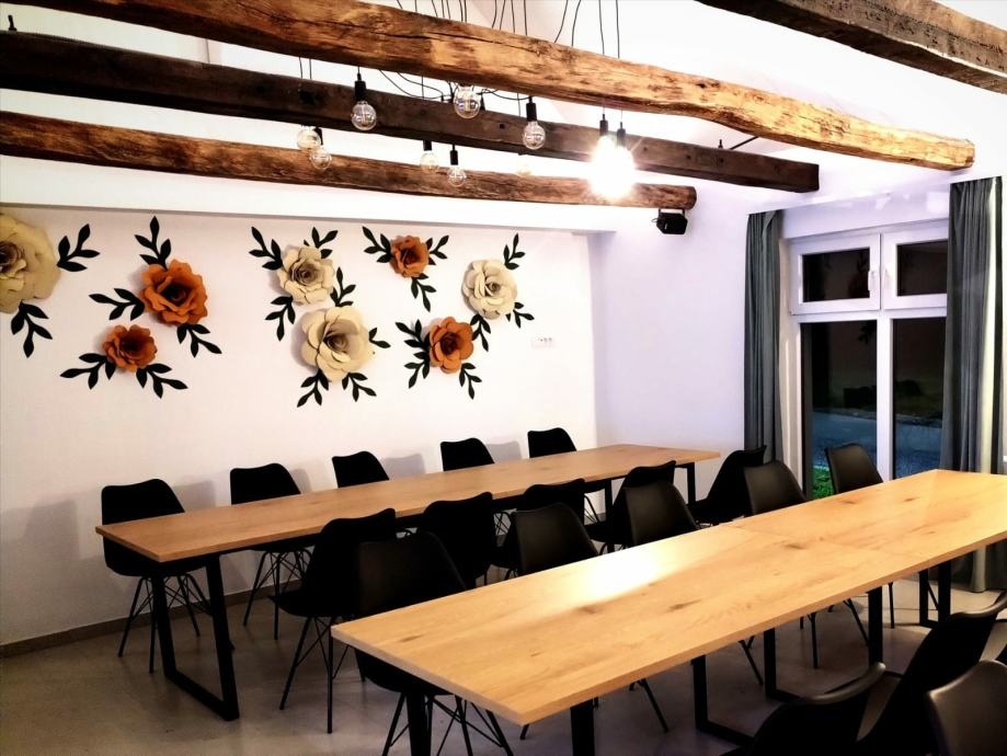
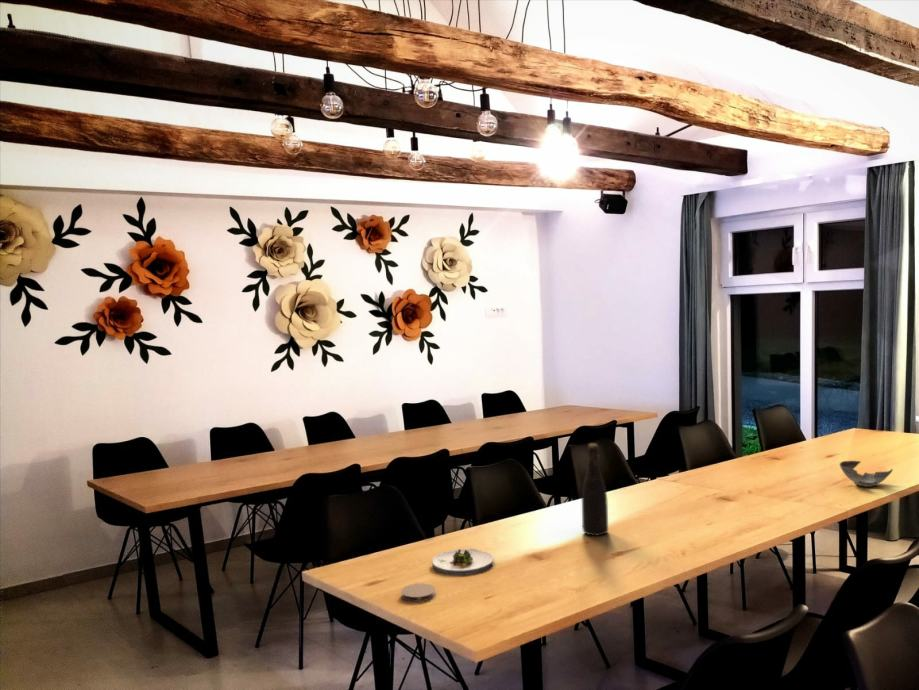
+ decorative bowl [839,460,894,488]
+ coaster [400,583,436,603]
+ salad plate [431,548,495,576]
+ bottle [581,443,609,537]
